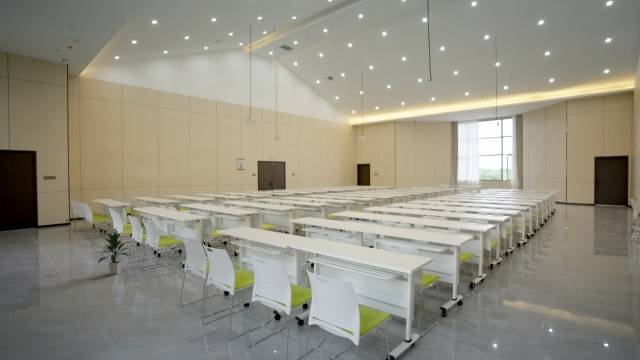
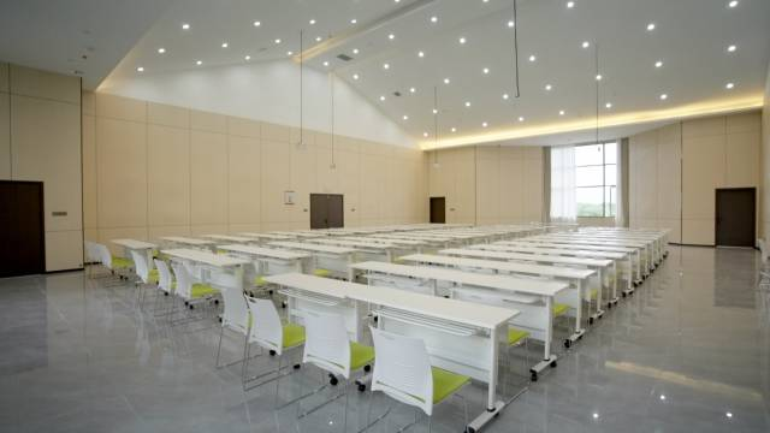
- indoor plant [97,231,133,275]
